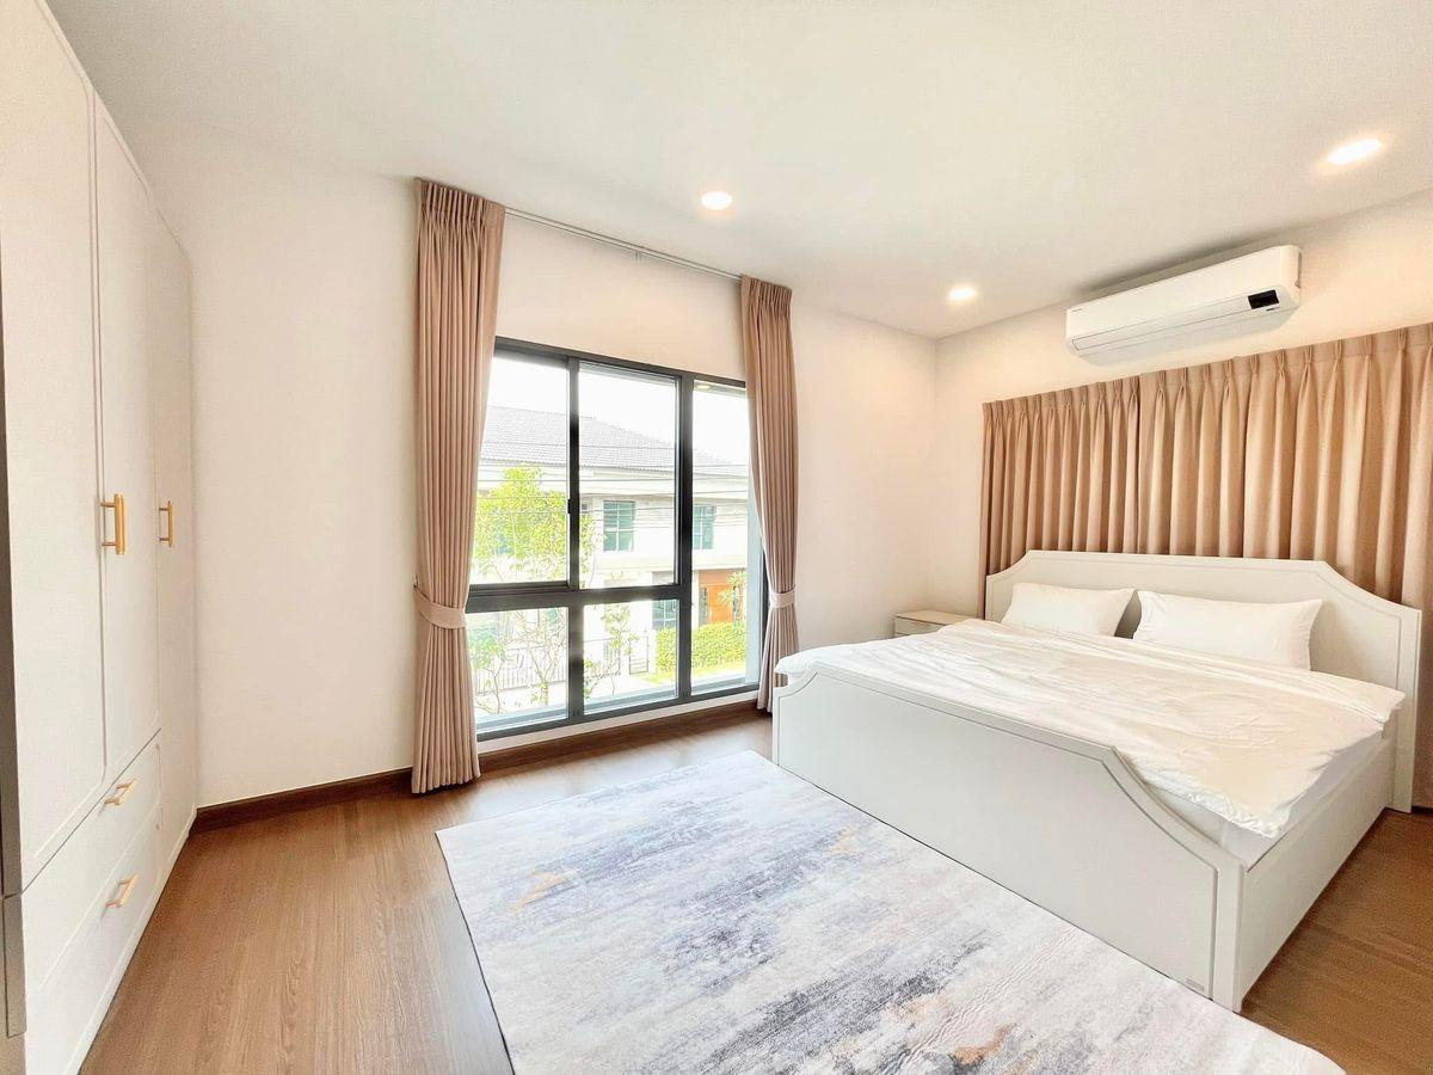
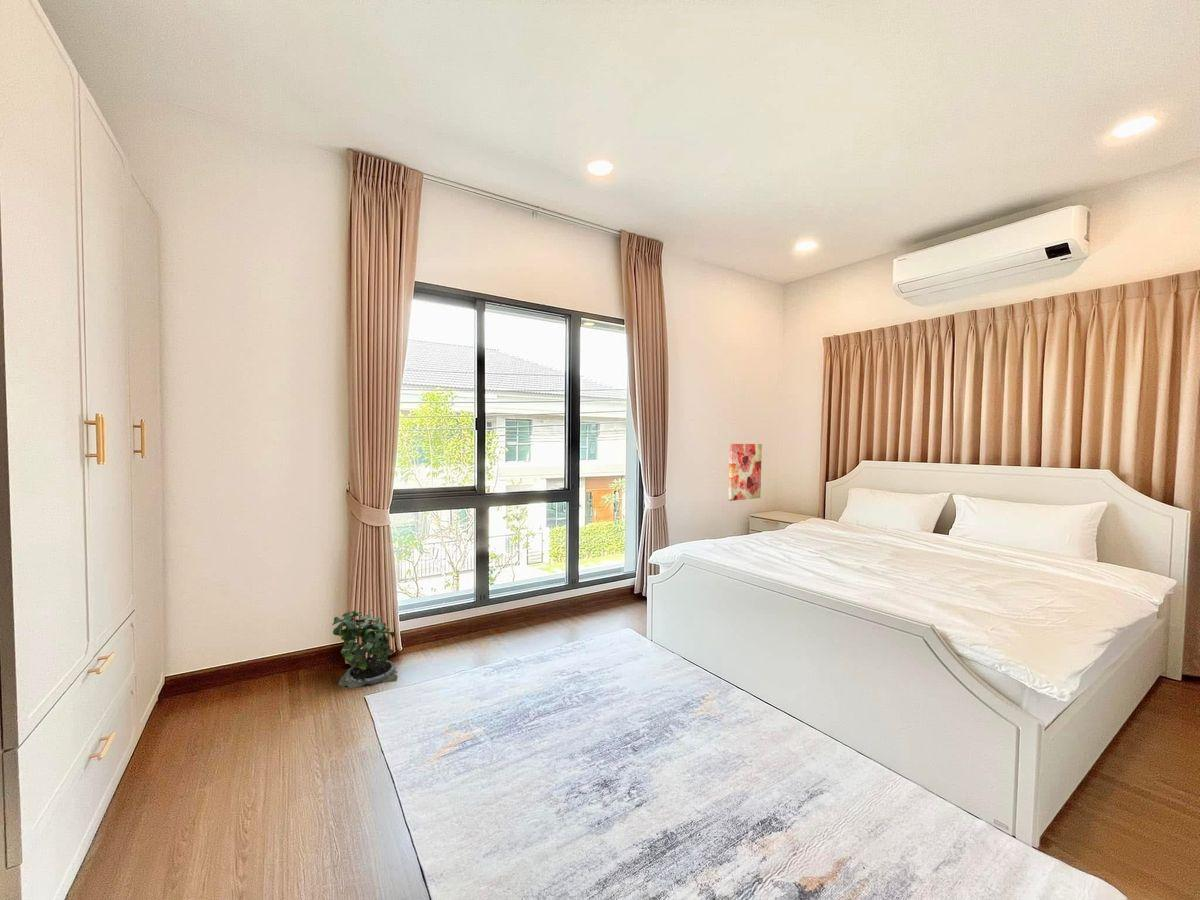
+ wall art [727,443,763,502]
+ potted plant [331,608,399,689]
